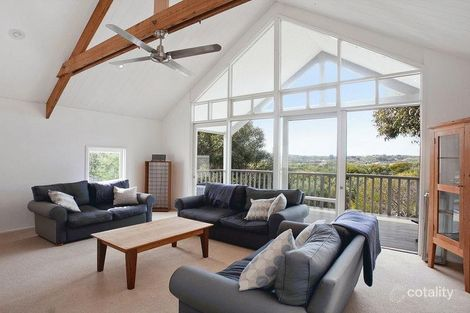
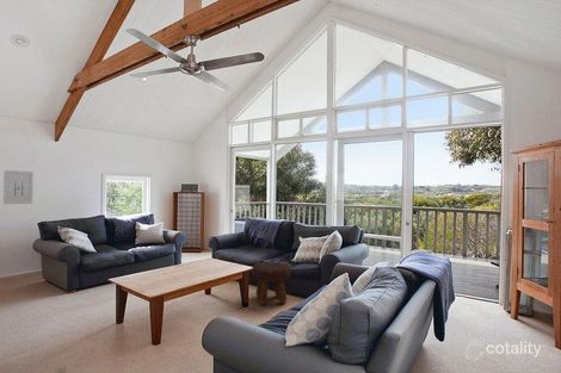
+ wall art [2,169,35,205]
+ footstool [251,261,292,306]
